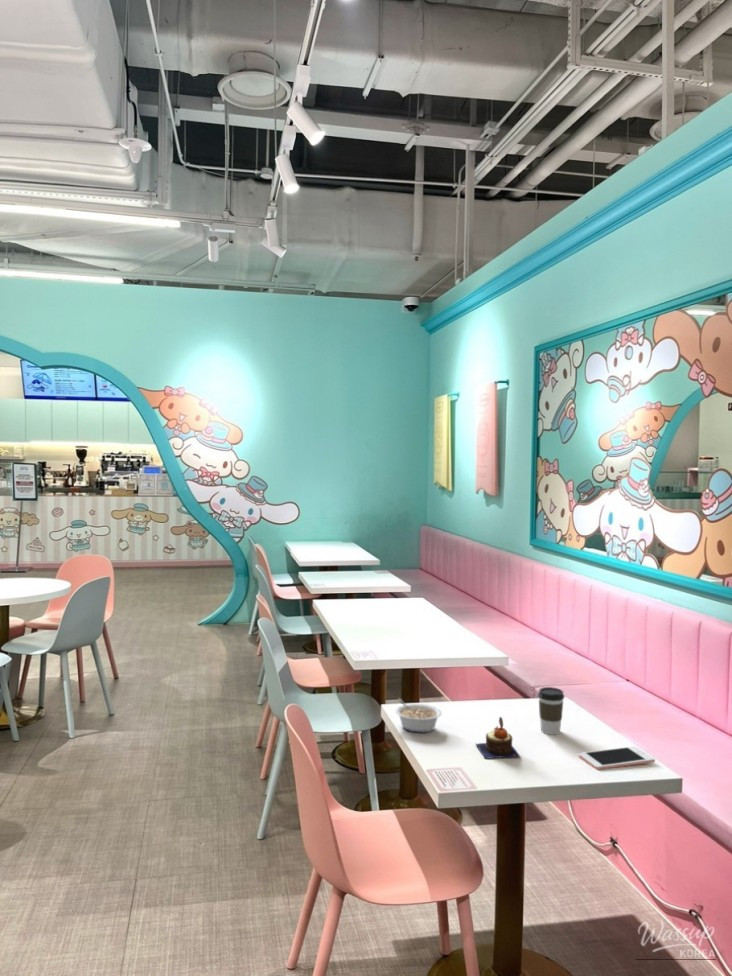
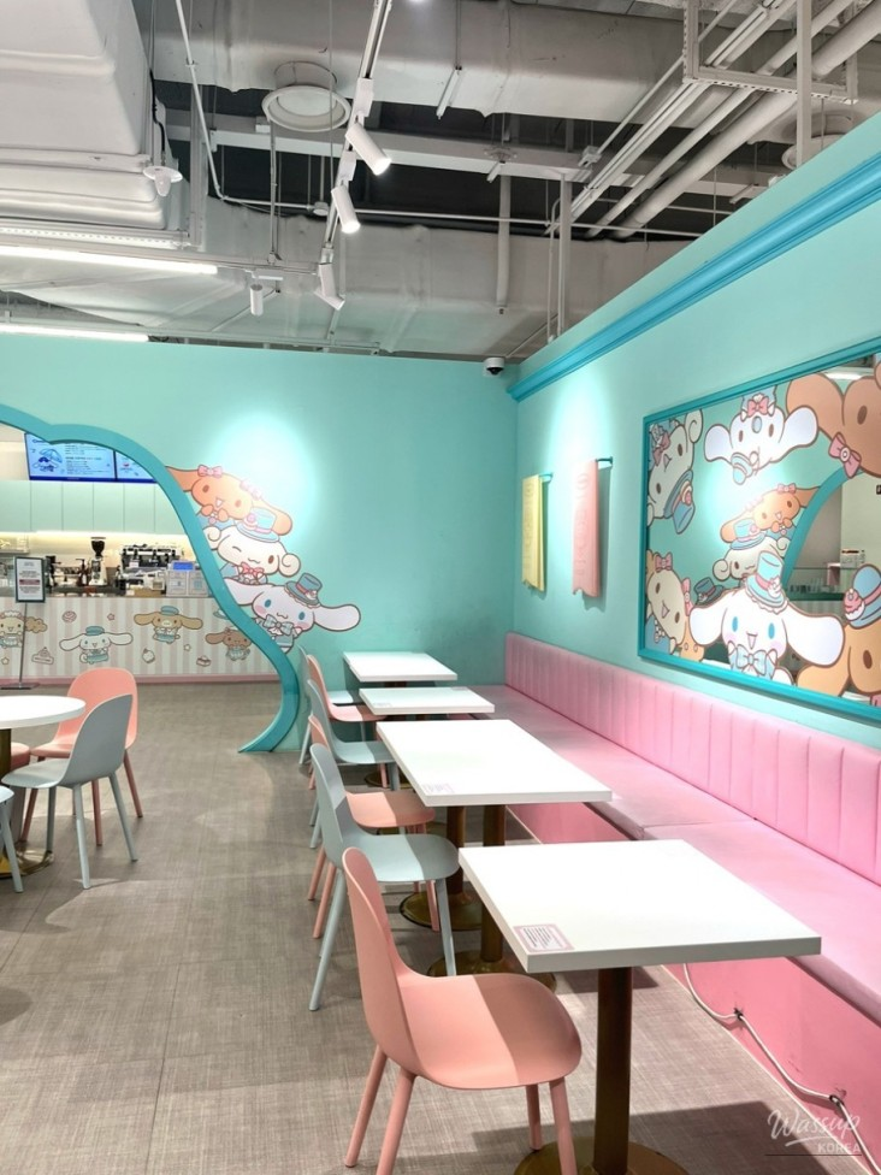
- dessert [474,716,522,759]
- legume [394,697,443,734]
- cell phone [578,745,656,771]
- coffee cup [537,686,565,735]
